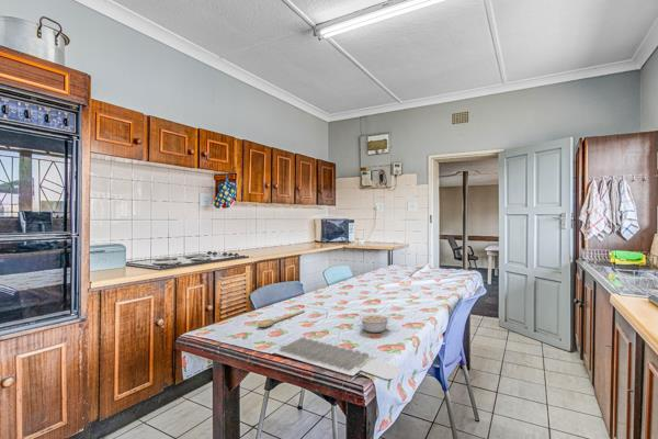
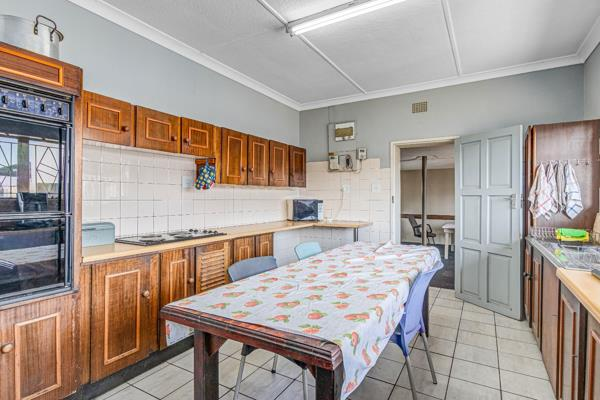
- napkin [270,336,404,381]
- legume [359,313,397,334]
- spoon [258,308,306,328]
